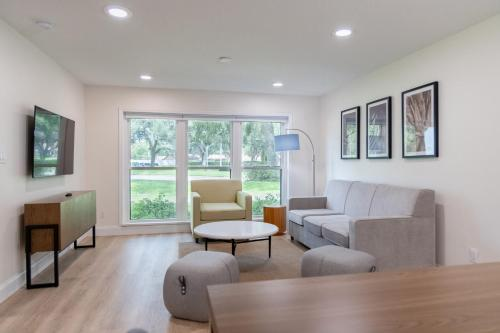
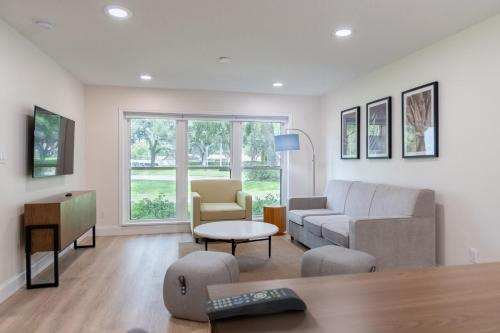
+ remote control [203,287,308,321]
